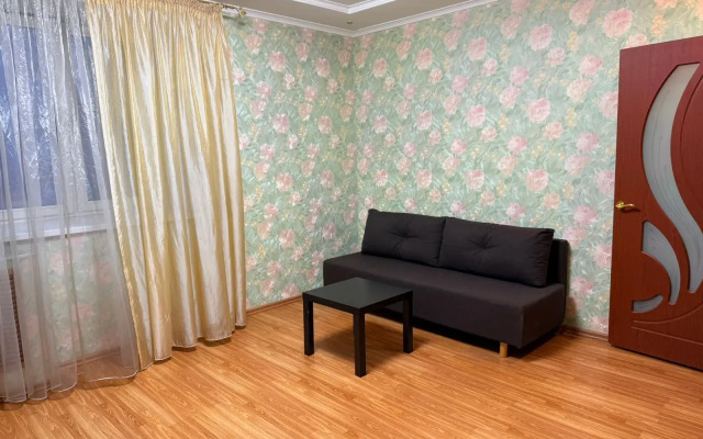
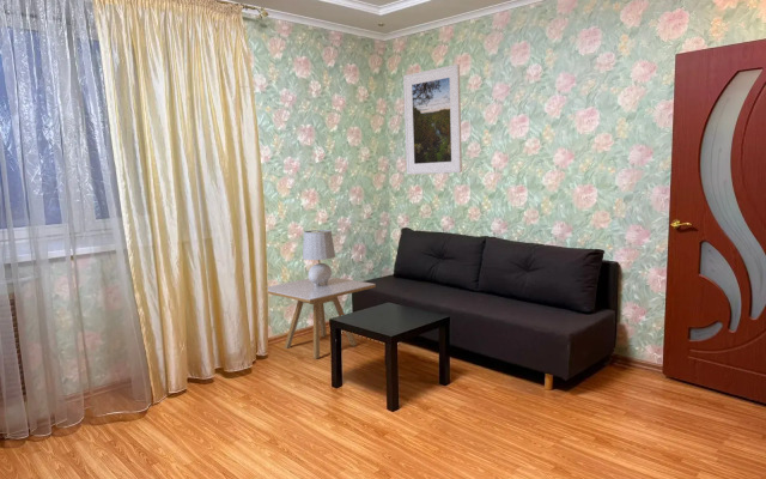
+ side table [267,275,377,359]
+ table lamp [302,229,336,286]
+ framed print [402,63,463,176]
